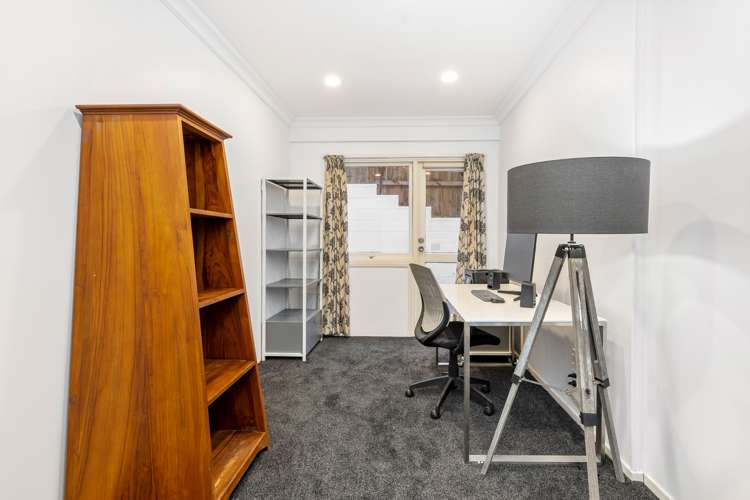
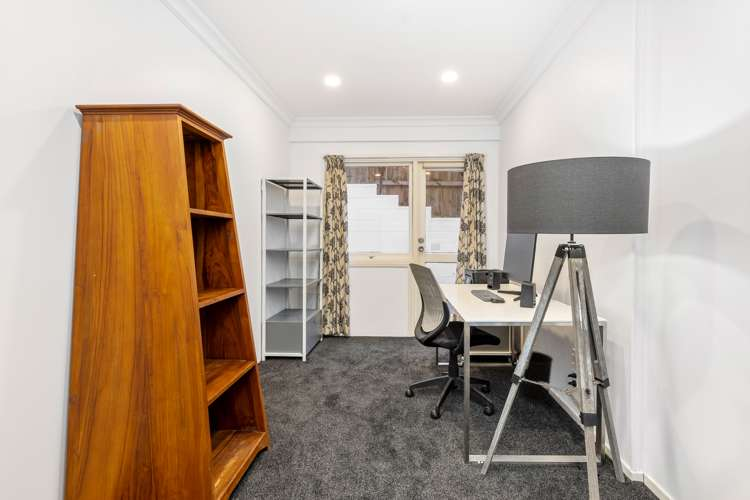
+ wastebasket [514,350,554,403]
